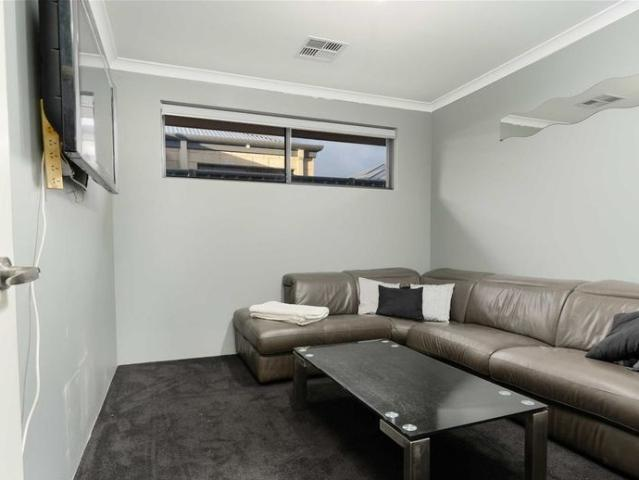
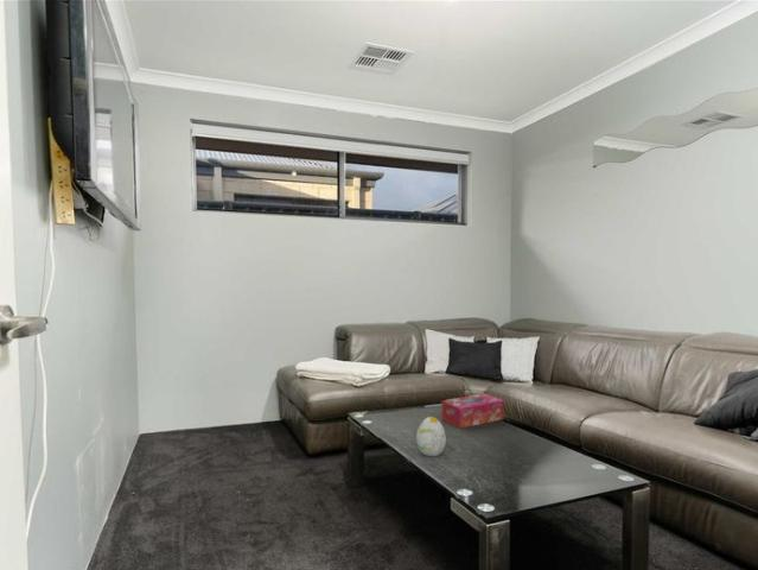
+ tissue box [440,392,505,429]
+ decorative egg [415,416,447,457]
